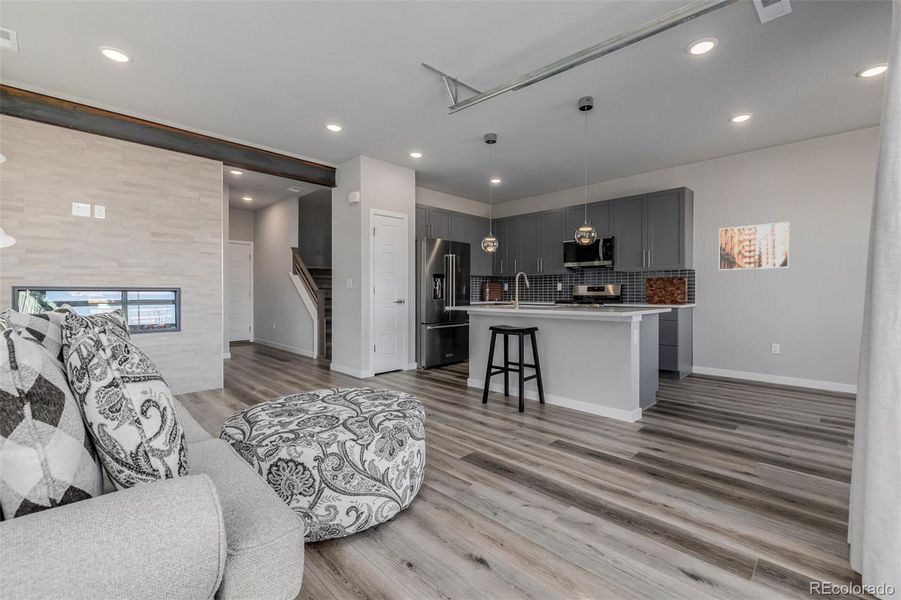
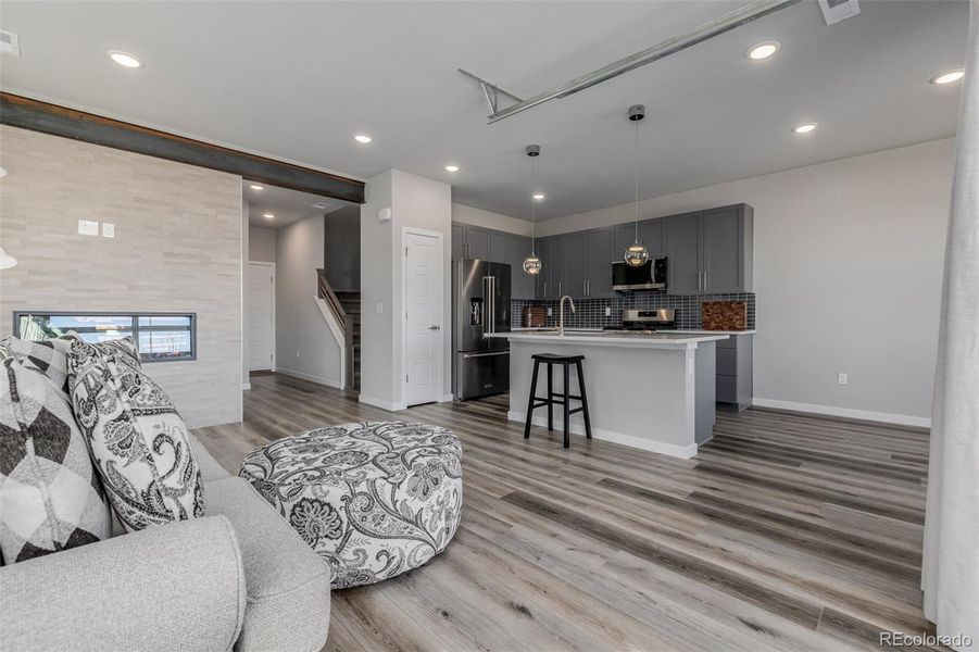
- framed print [718,221,790,271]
